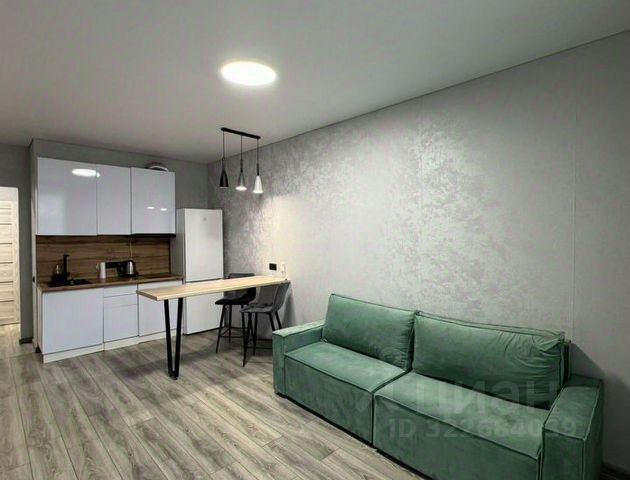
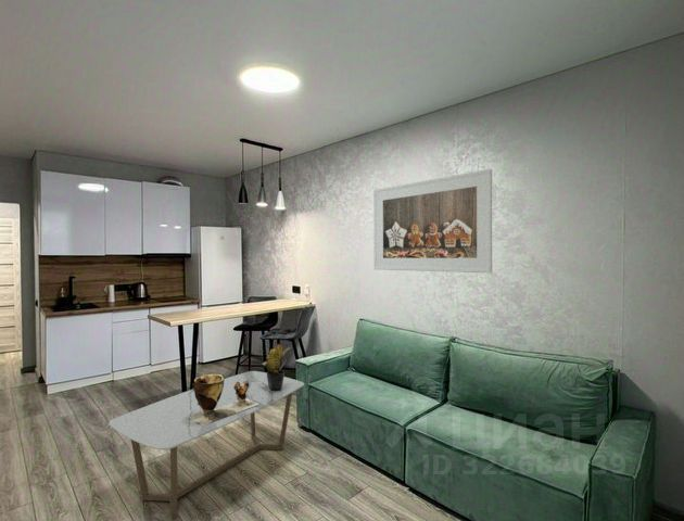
+ clay pot [188,373,259,425]
+ coffee table [107,370,305,521]
+ potted plant [261,343,291,391]
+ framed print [372,168,493,274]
